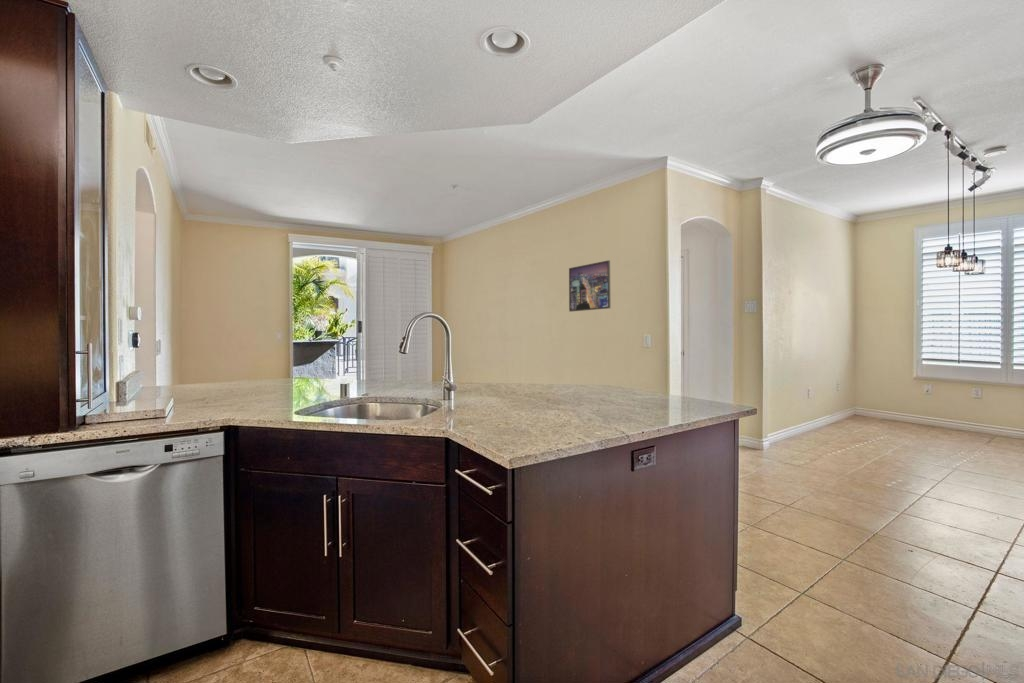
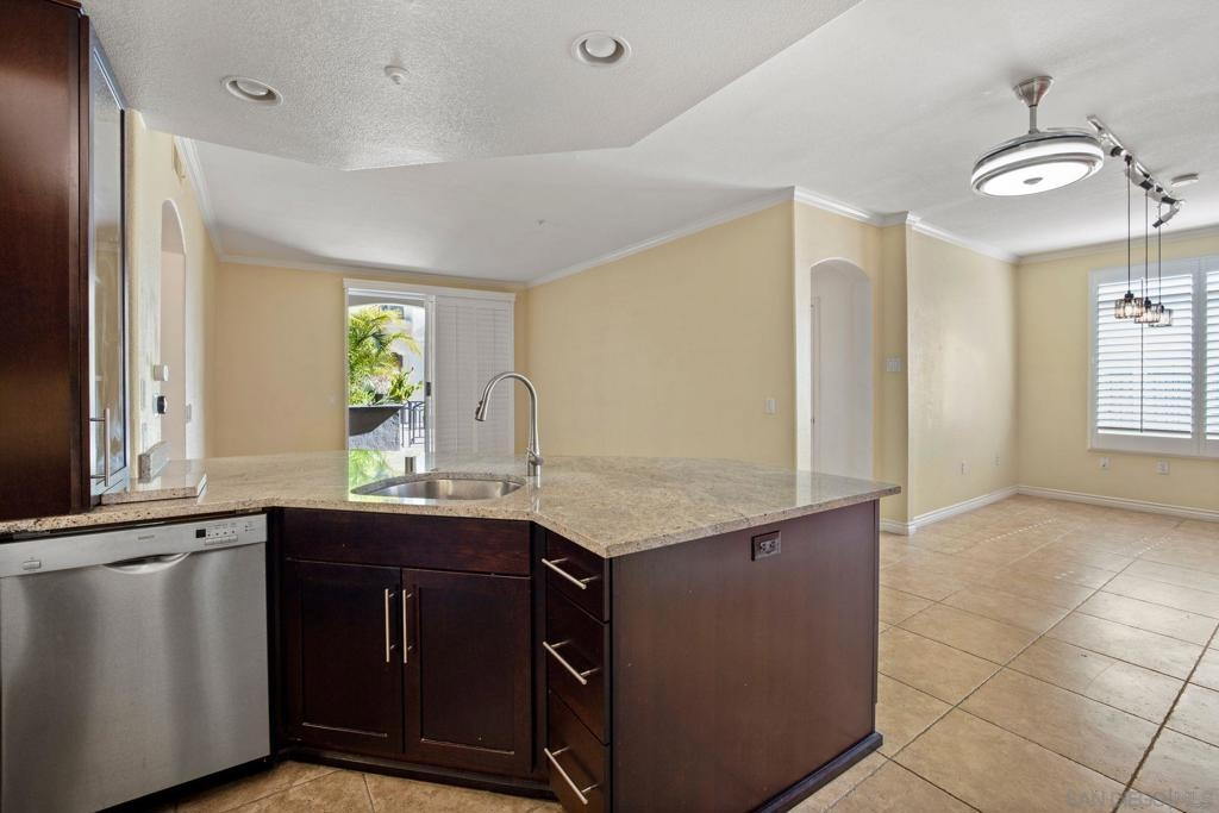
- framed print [568,259,611,313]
